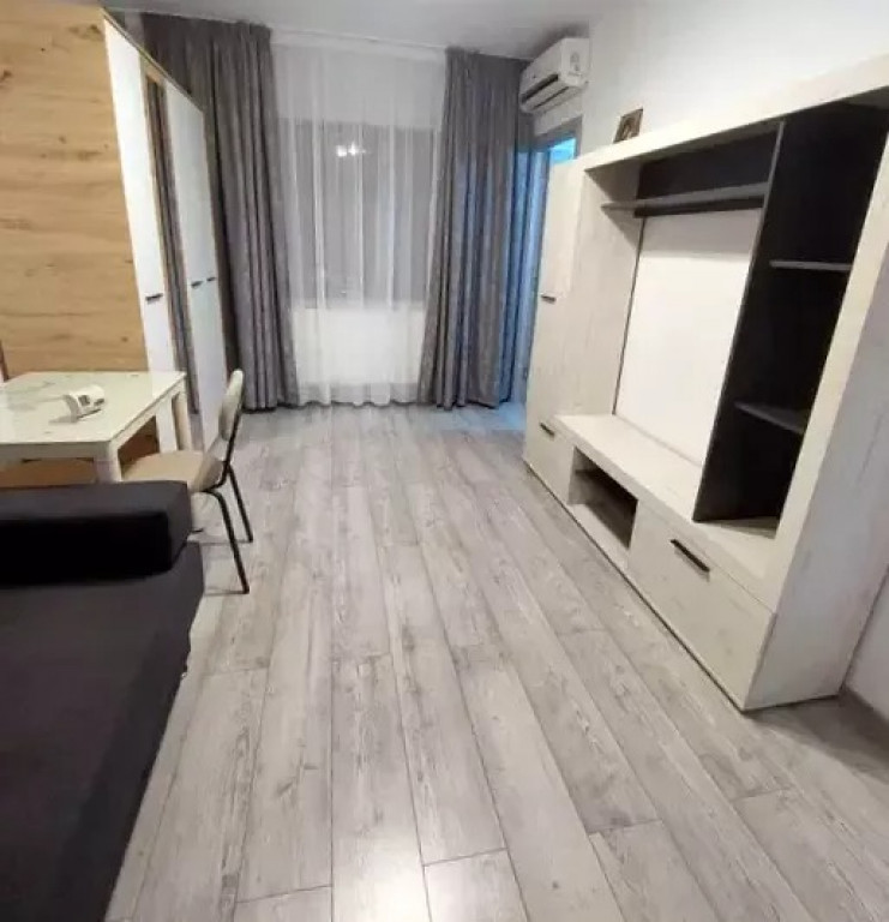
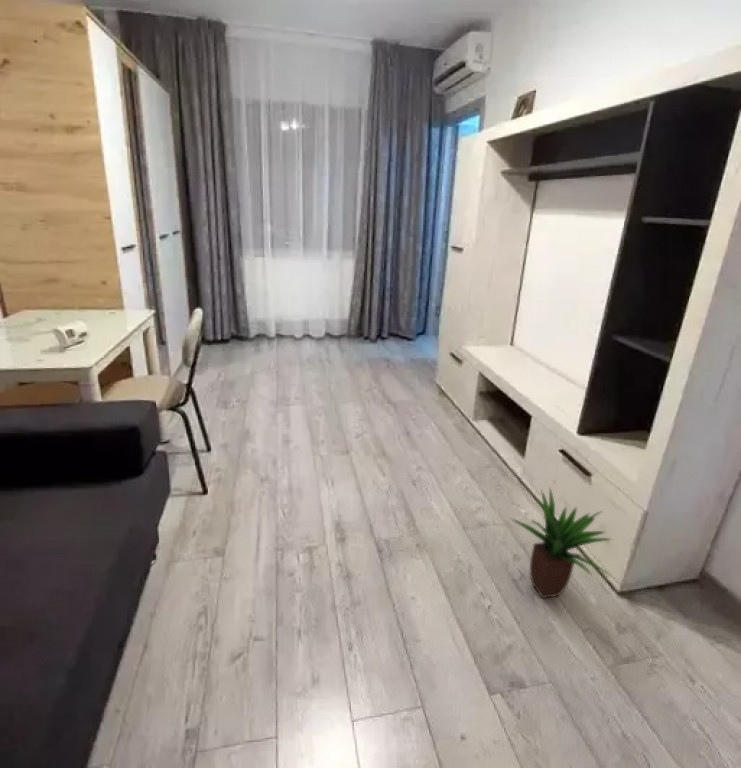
+ potted plant [510,485,614,599]
